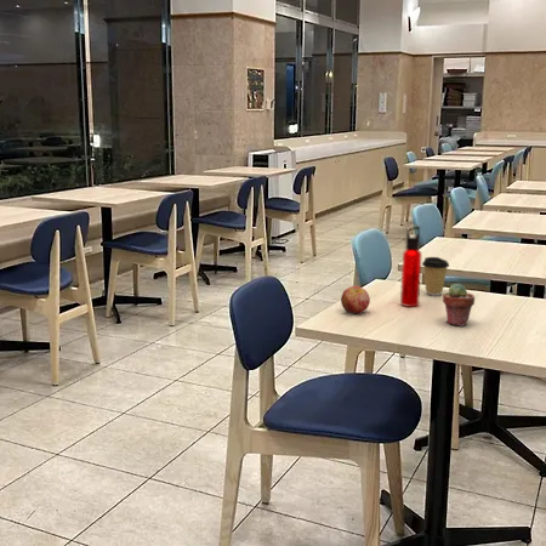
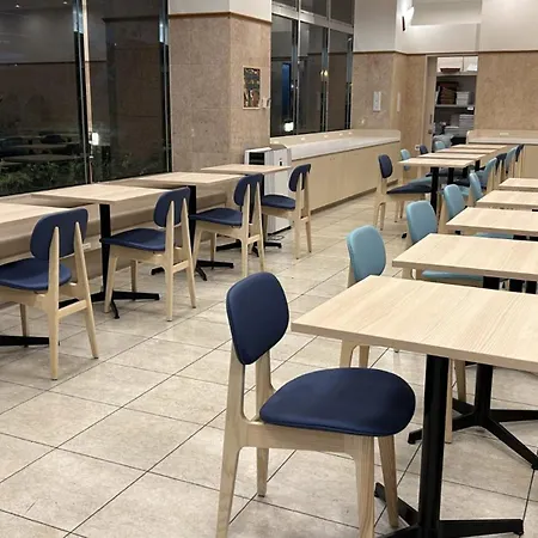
- coffee cup [421,256,450,297]
- potted succulent [442,283,476,328]
- water bottle [399,224,423,308]
- apple [340,285,371,315]
